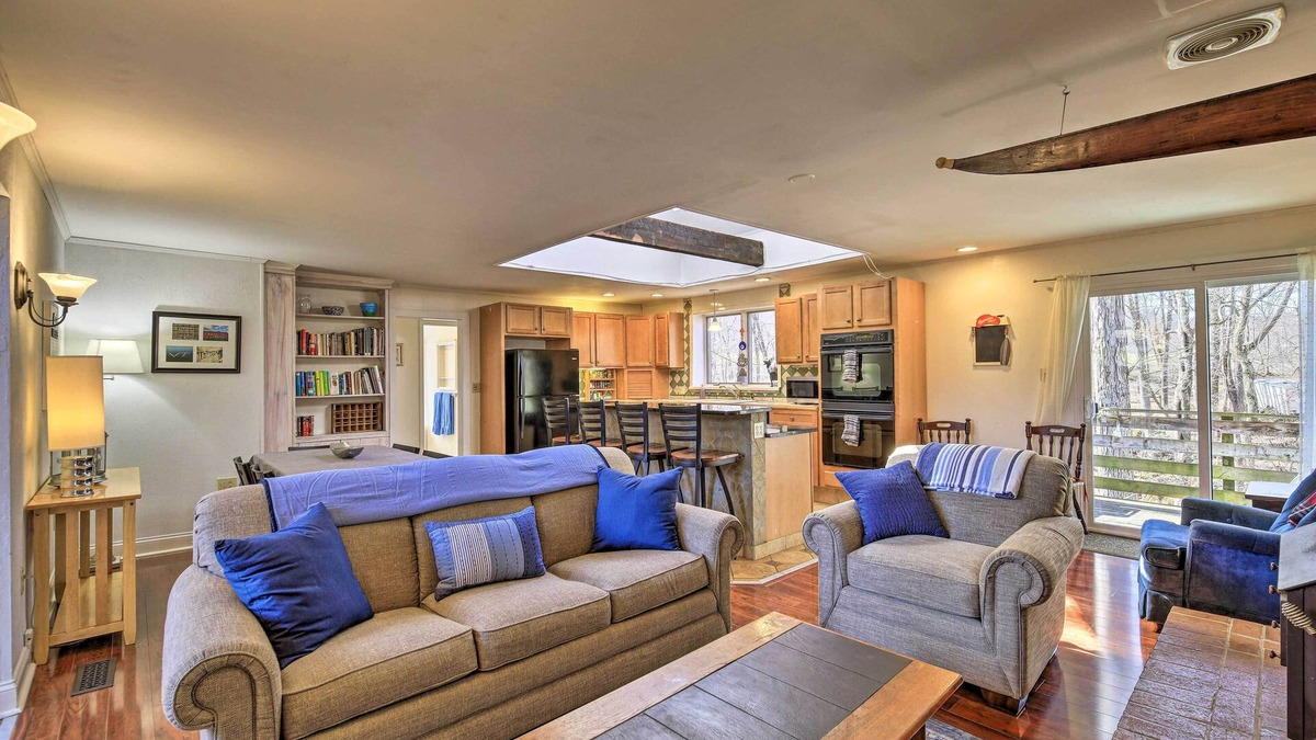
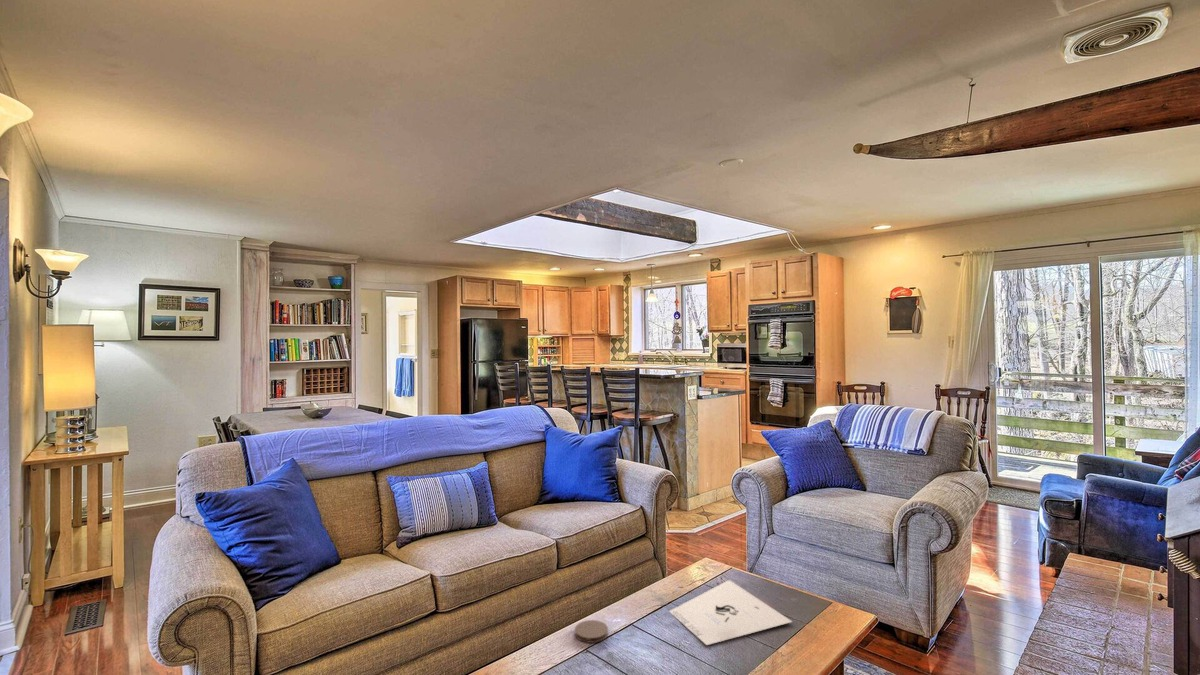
+ board game [647,577,793,646]
+ coaster [574,619,609,644]
